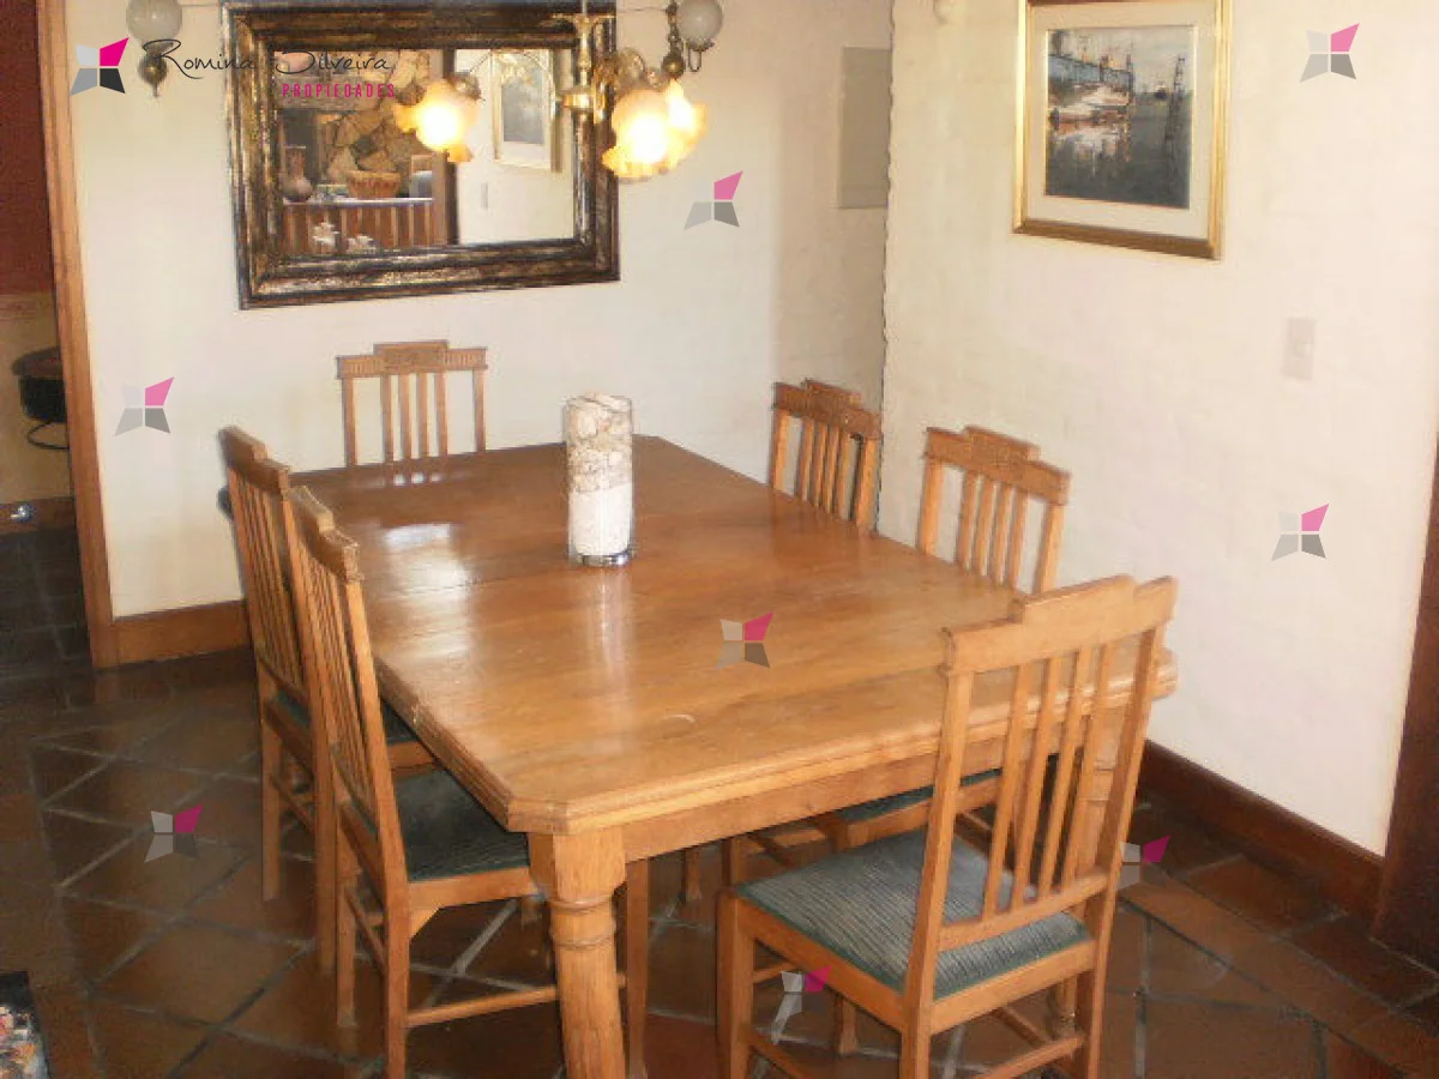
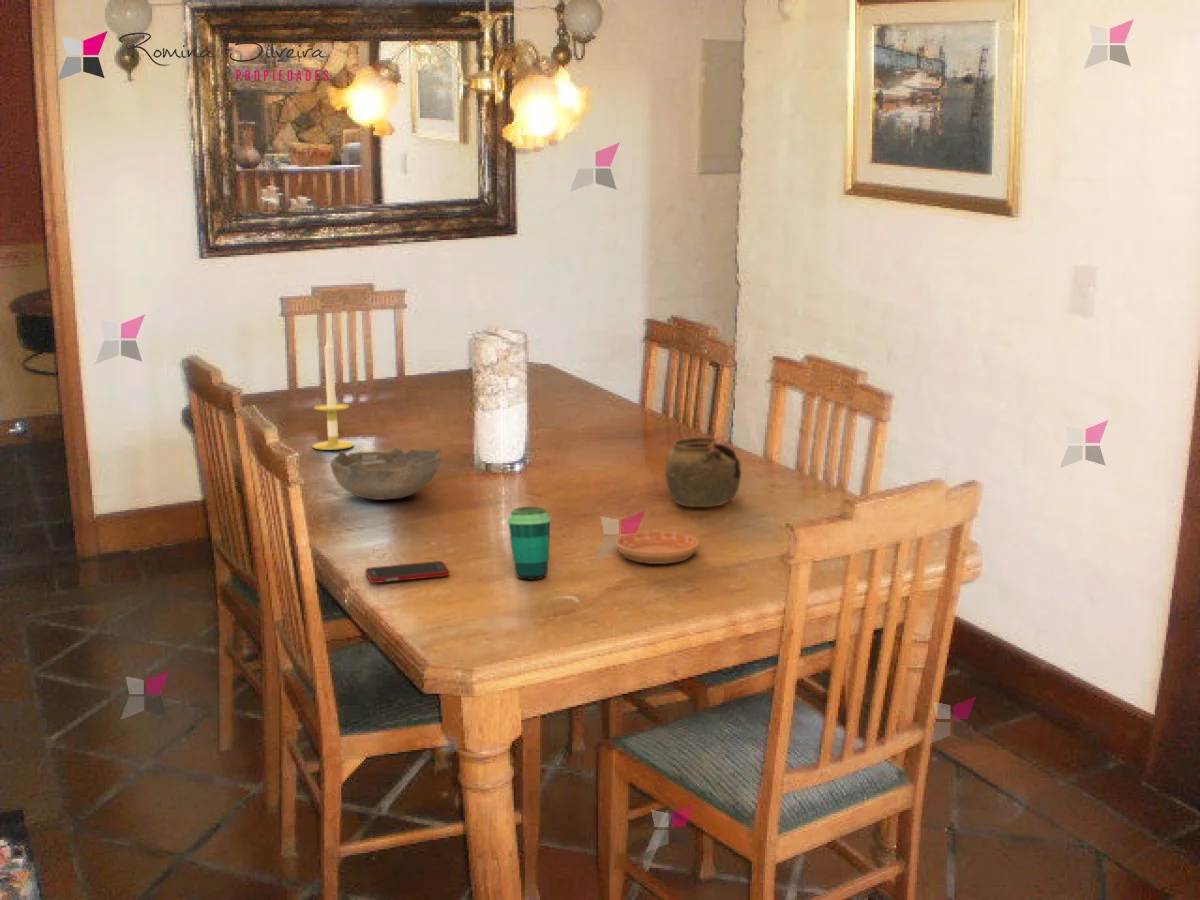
+ cup [506,506,552,580]
+ candle [312,335,355,451]
+ bowl [330,447,442,501]
+ saucer [615,531,700,565]
+ teapot [664,436,742,508]
+ cell phone [365,560,451,584]
